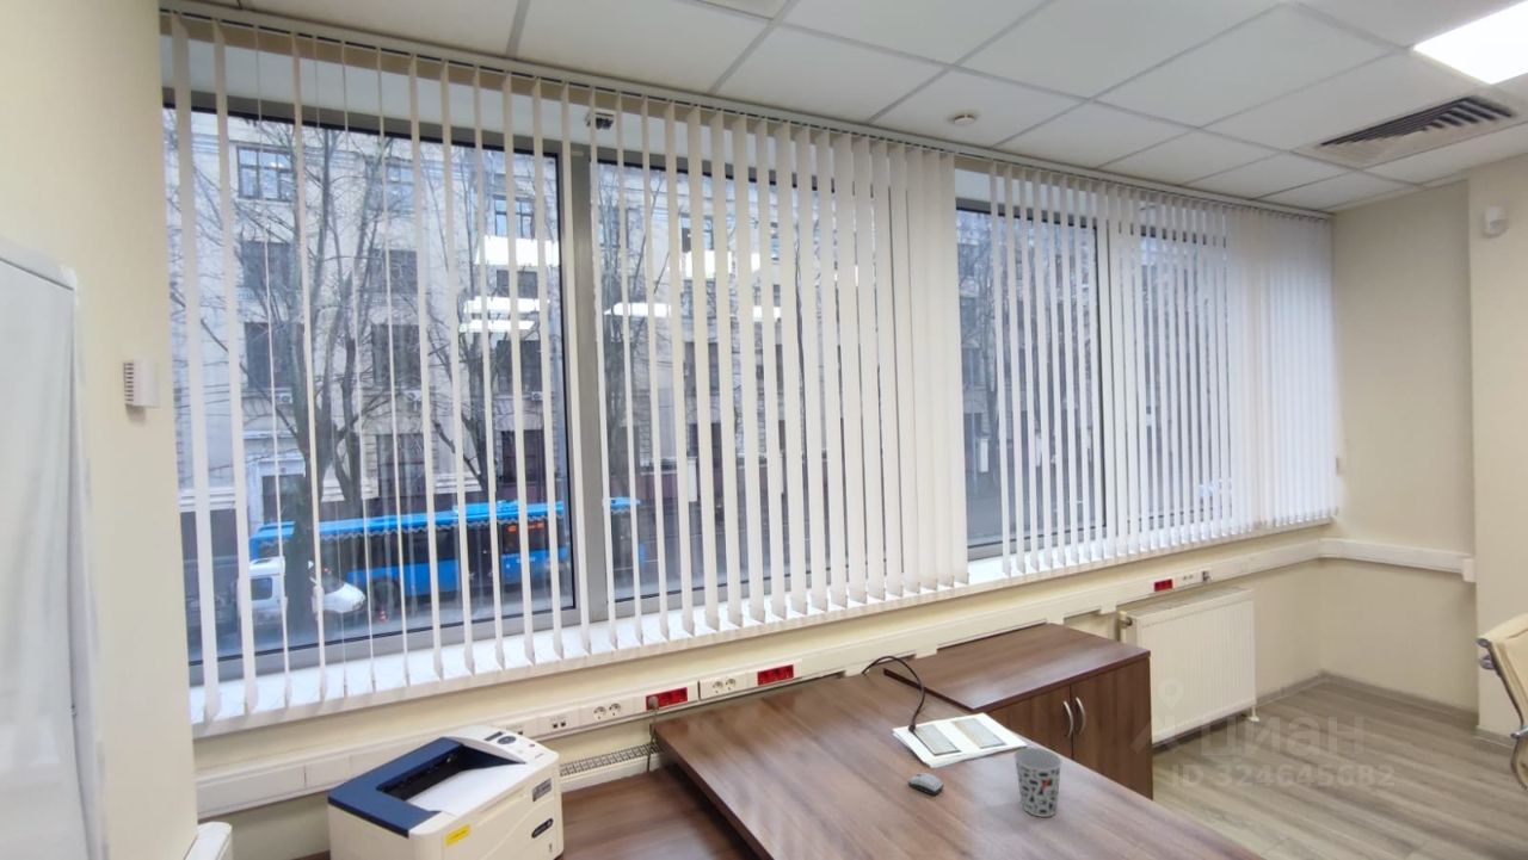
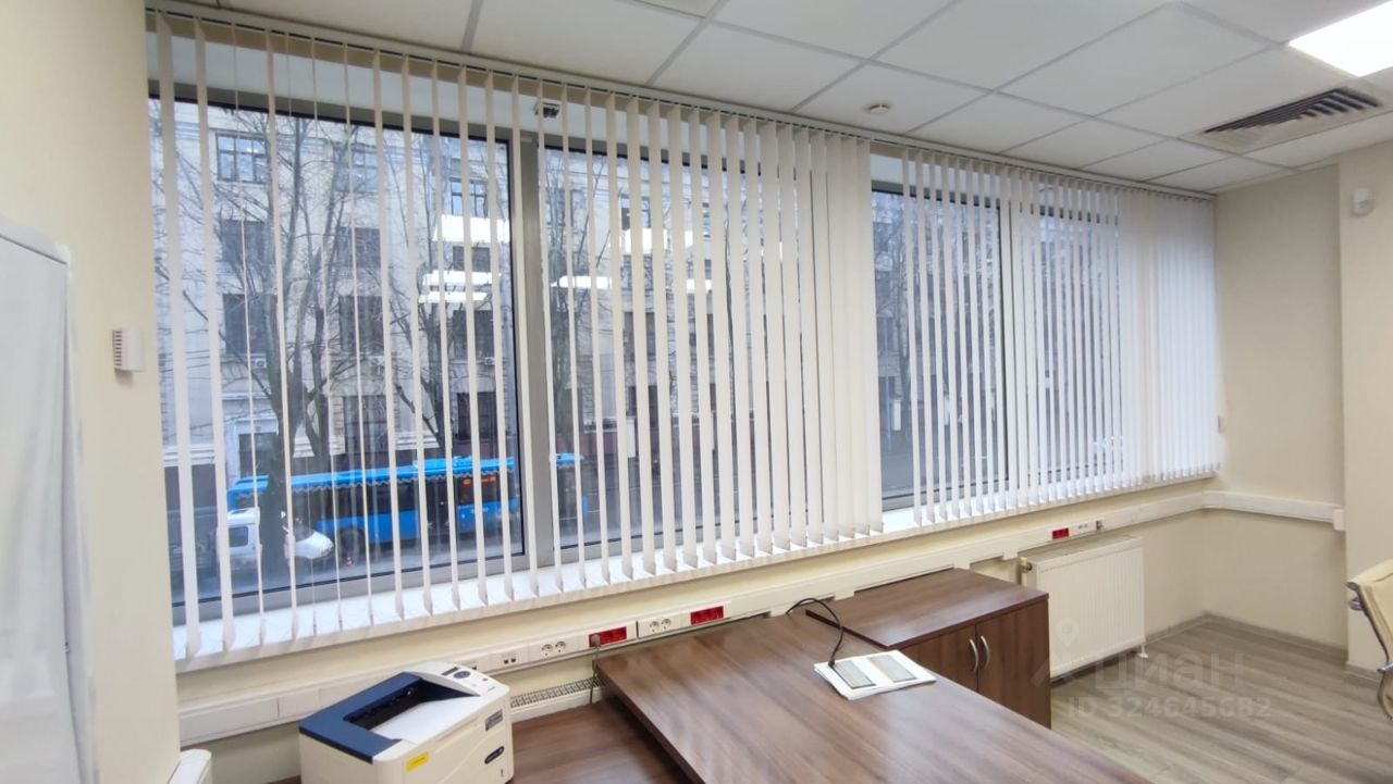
- cup [1012,747,1064,818]
- computer mouse [907,772,944,797]
